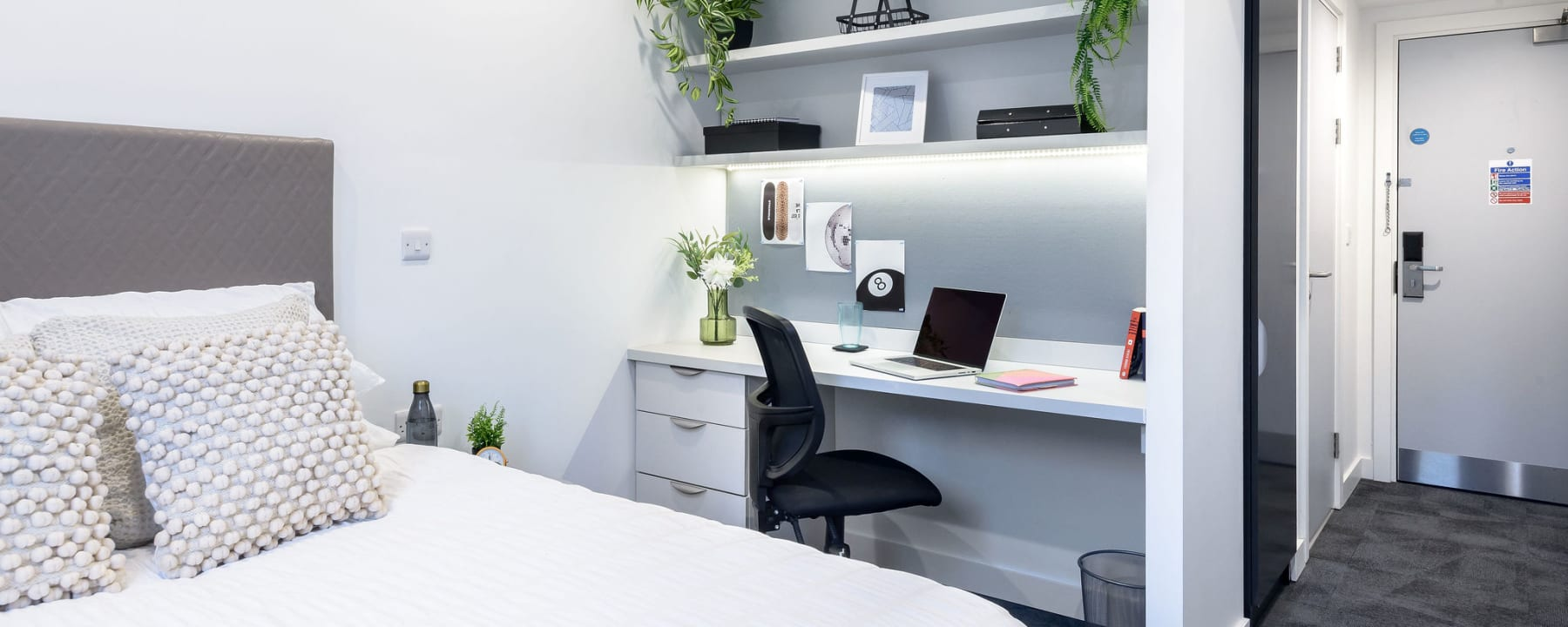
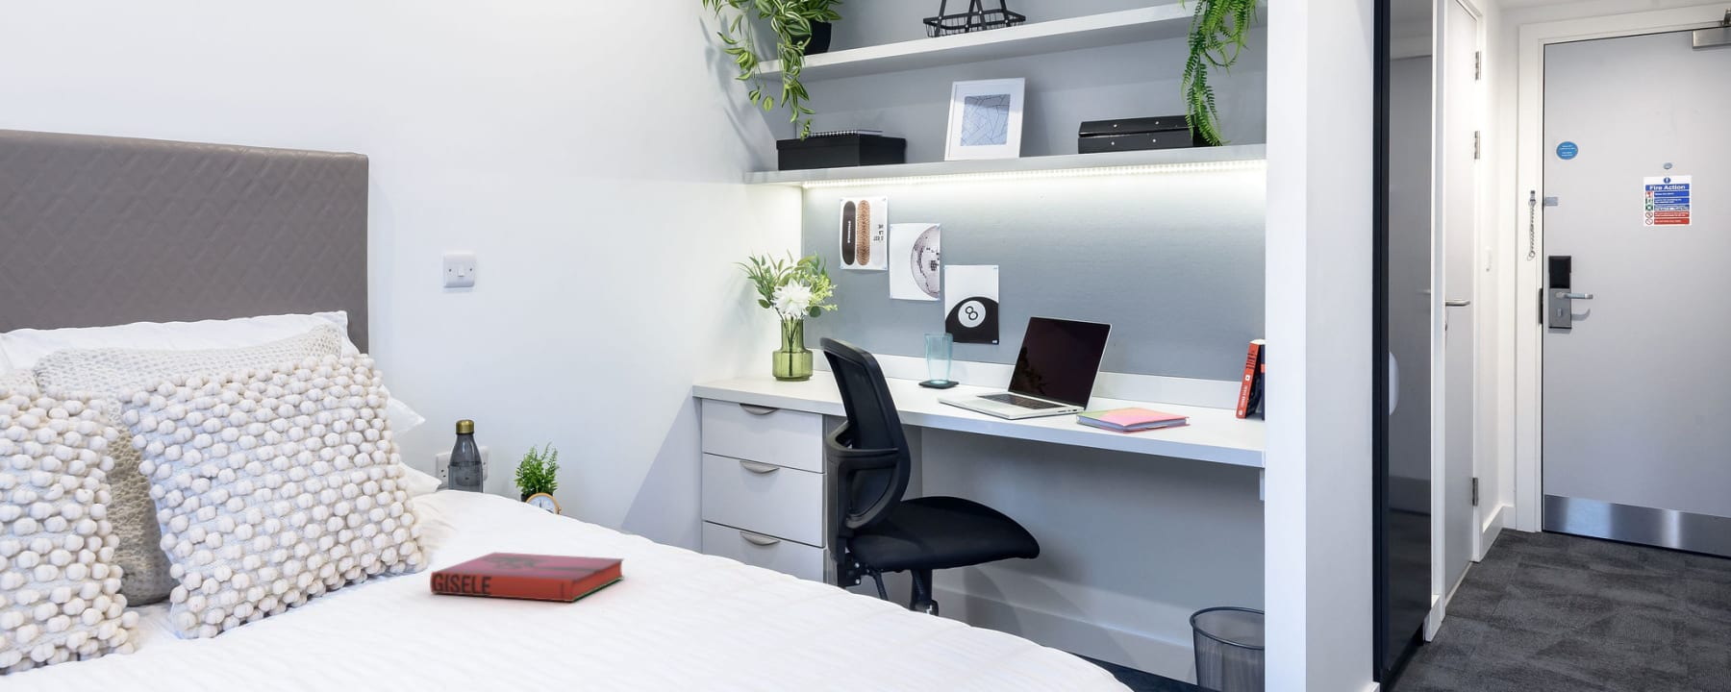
+ hardback book [429,552,625,603]
